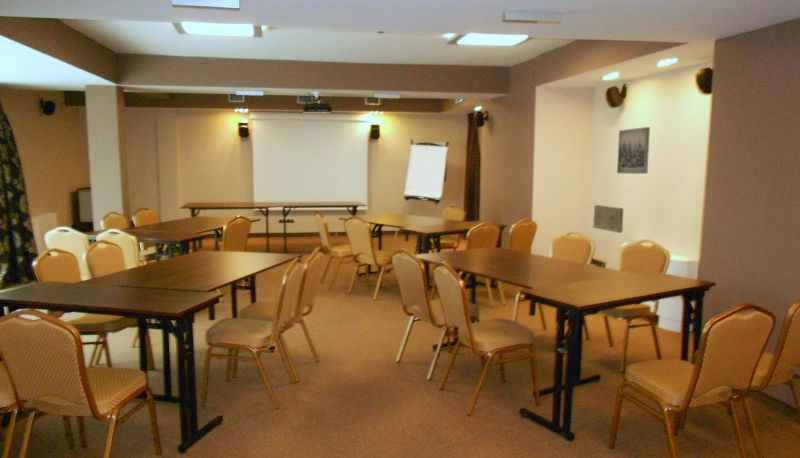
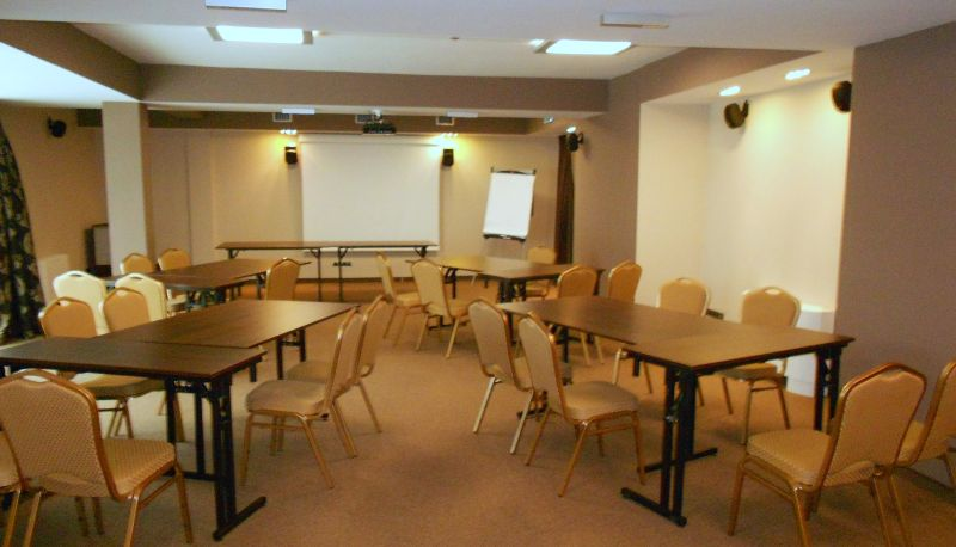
- relief sculpture [592,204,624,234]
- wall art [616,126,651,175]
